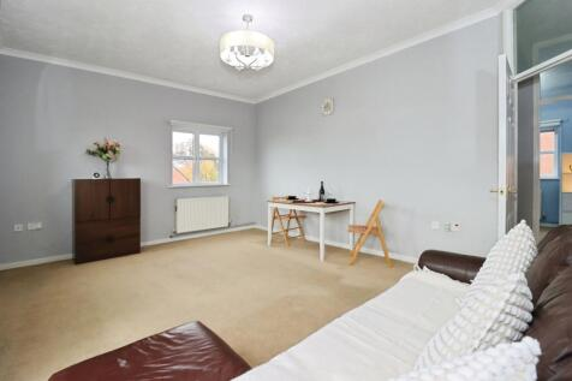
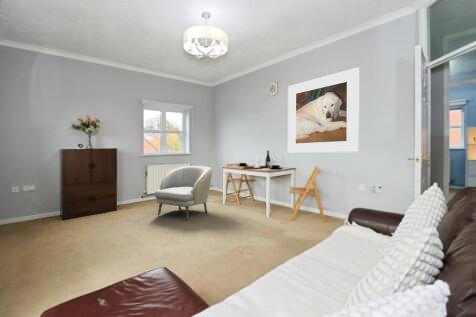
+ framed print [287,66,360,154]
+ armchair [154,165,213,221]
